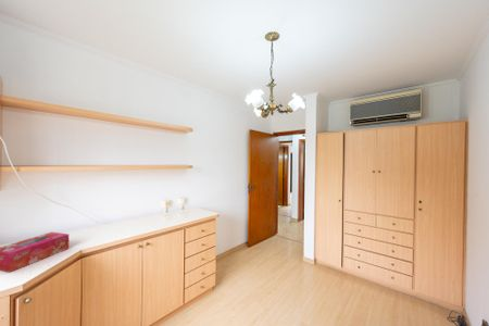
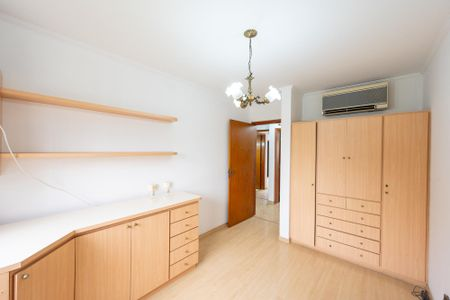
- tissue box [0,231,70,274]
